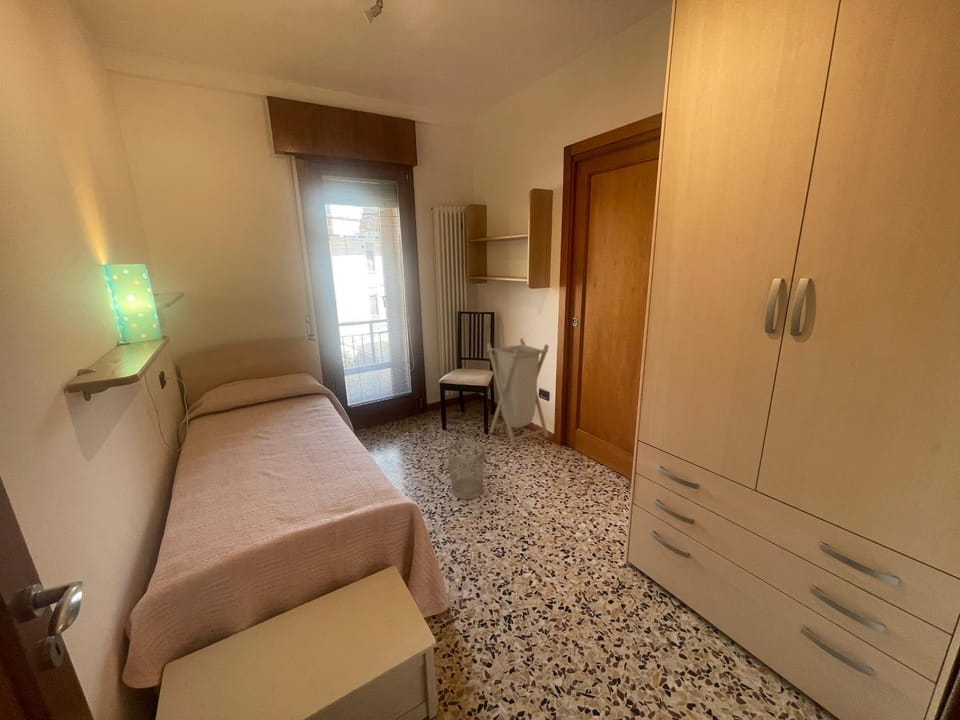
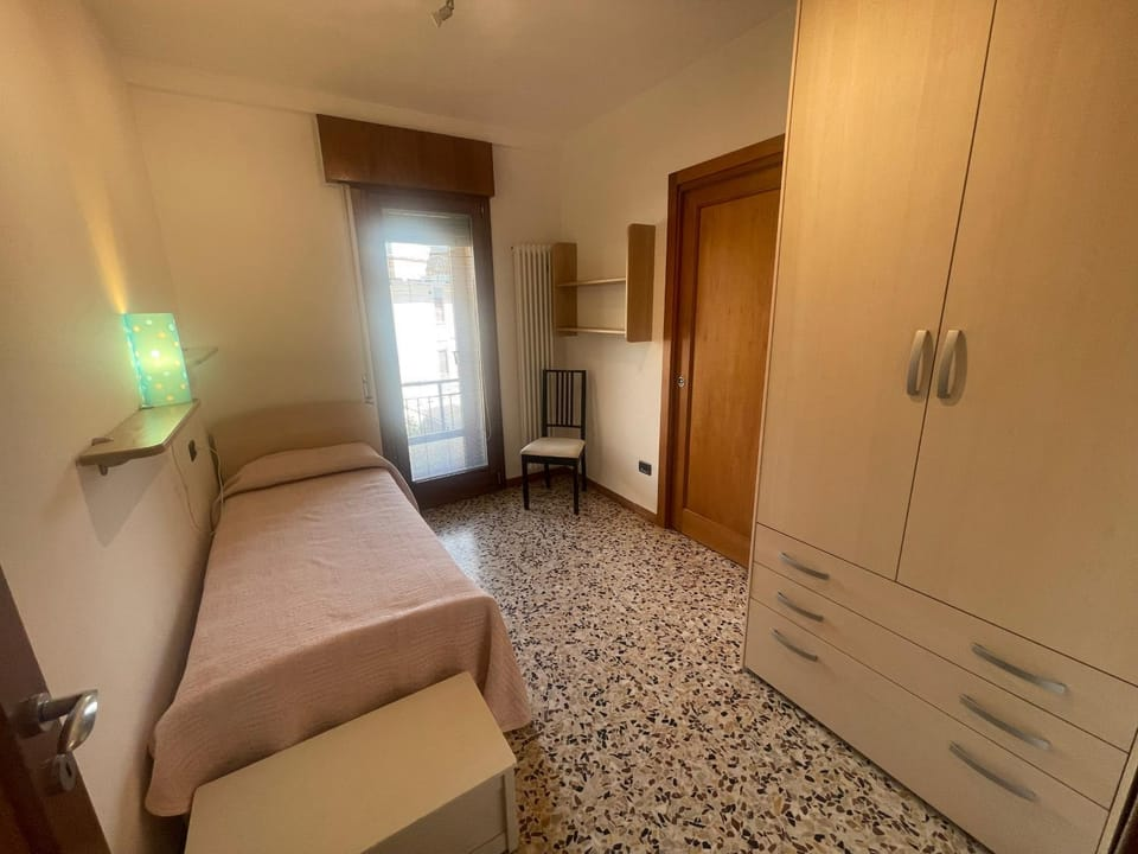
- wastebasket [446,440,486,500]
- laundry hamper [486,337,550,449]
